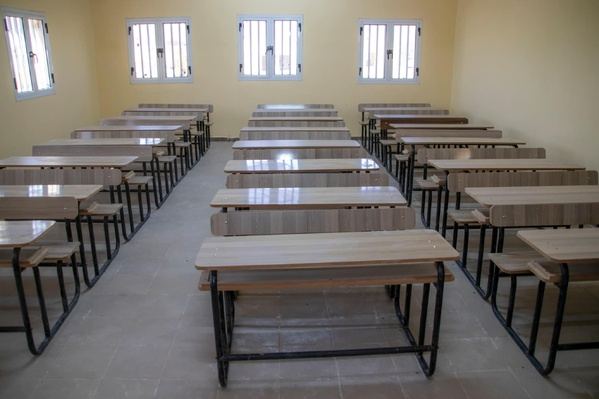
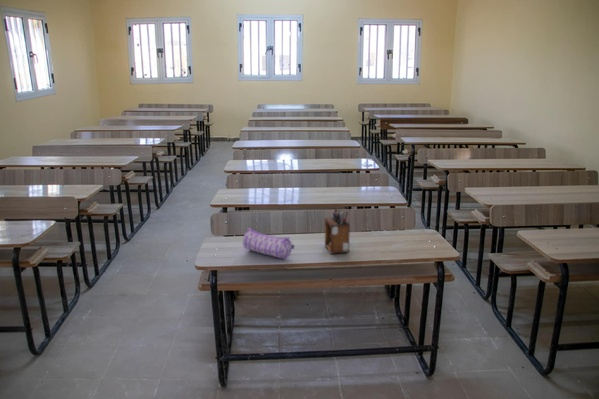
+ pencil case [242,227,295,260]
+ desk organizer [324,208,351,255]
